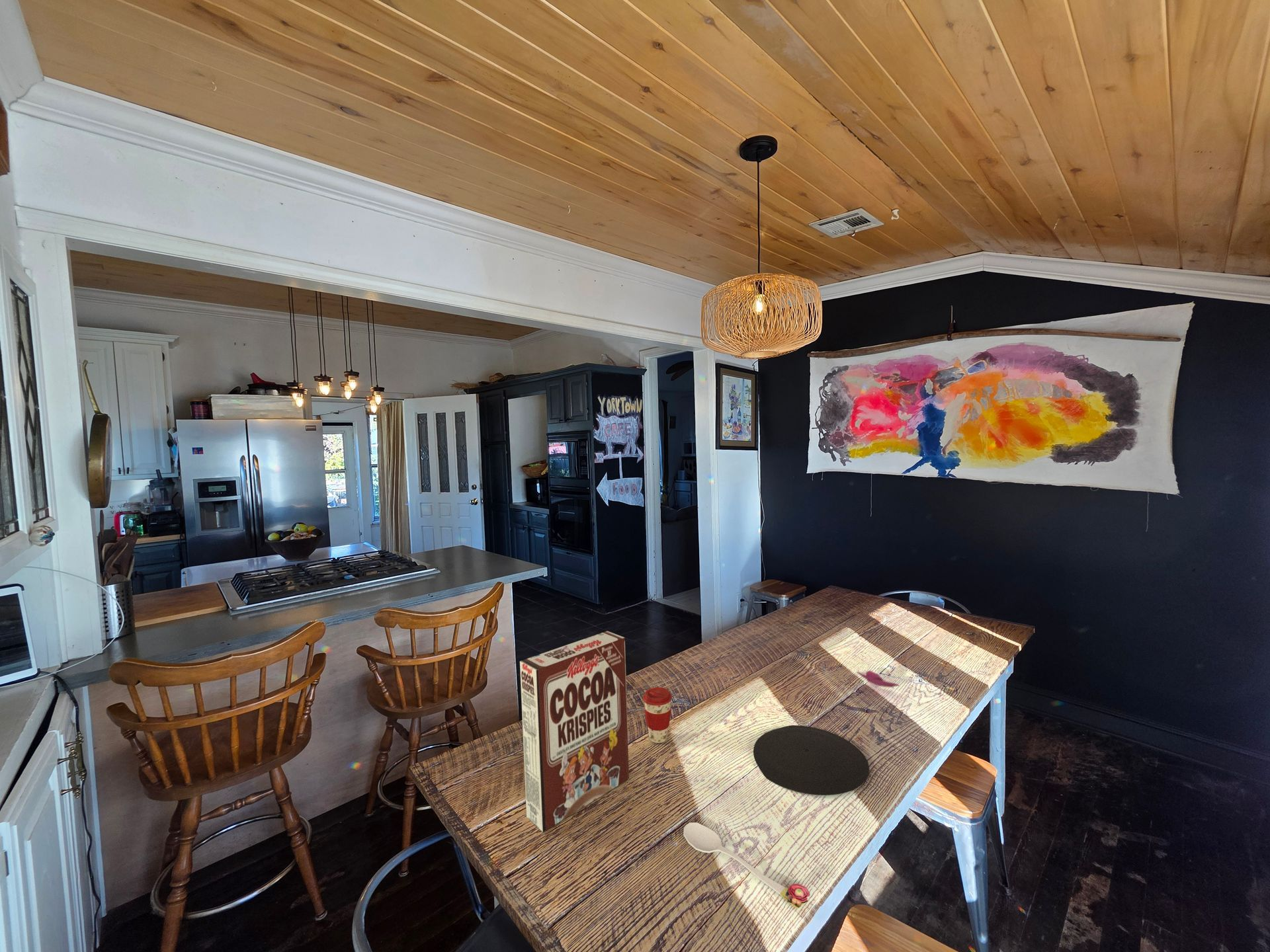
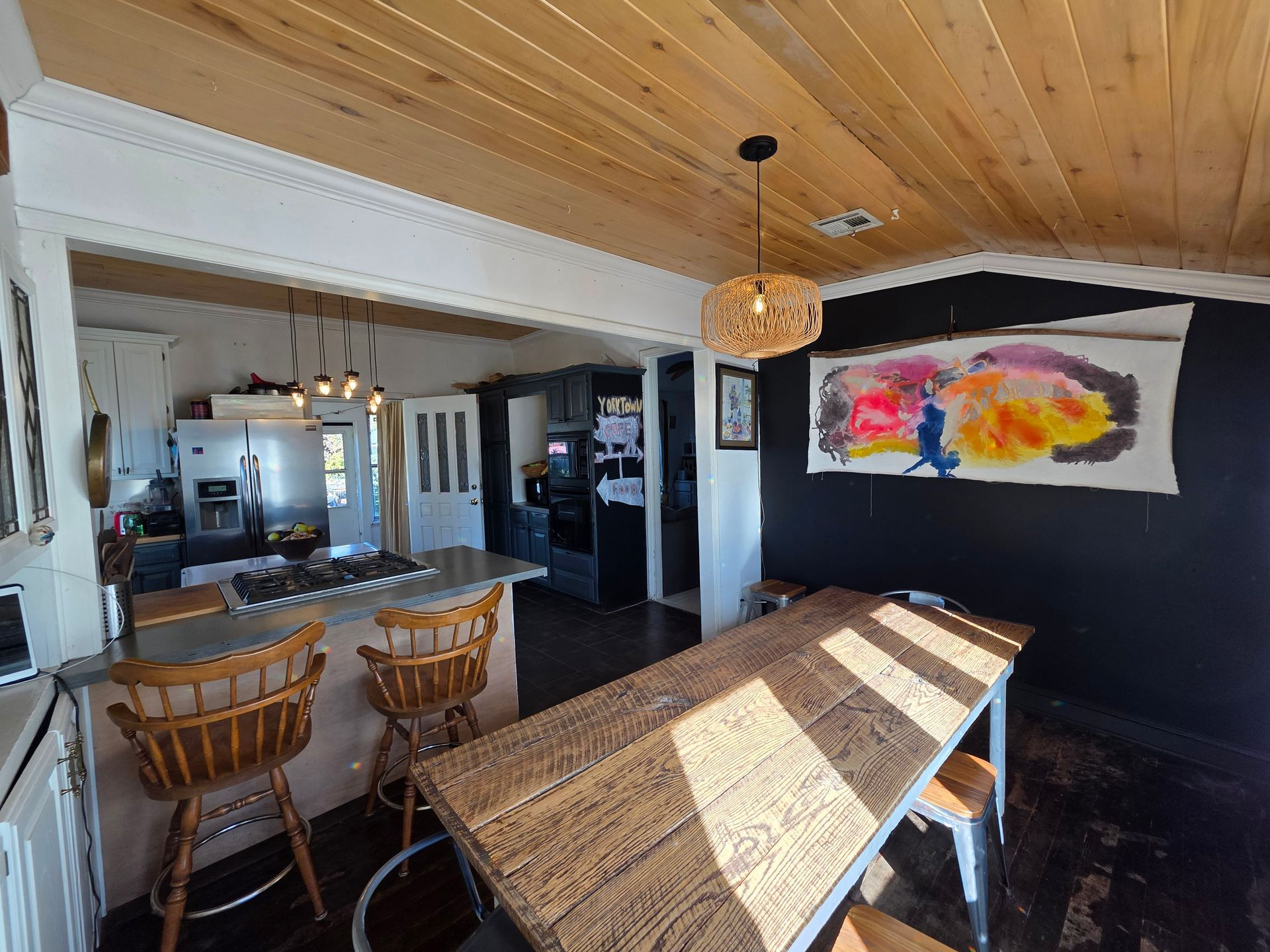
- plate [753,725,870,796]
- coffee cup [642,687,673,744]
- spoon [683,822,811,909]
- cereal box [519,631,630,832]
- flower [855,670,900,688]
